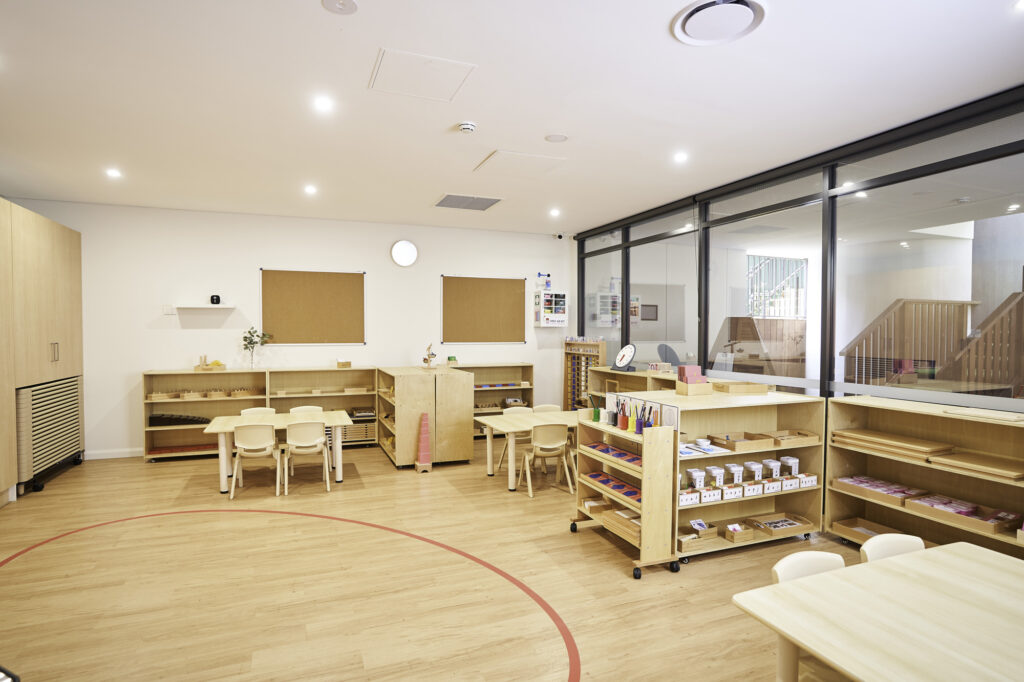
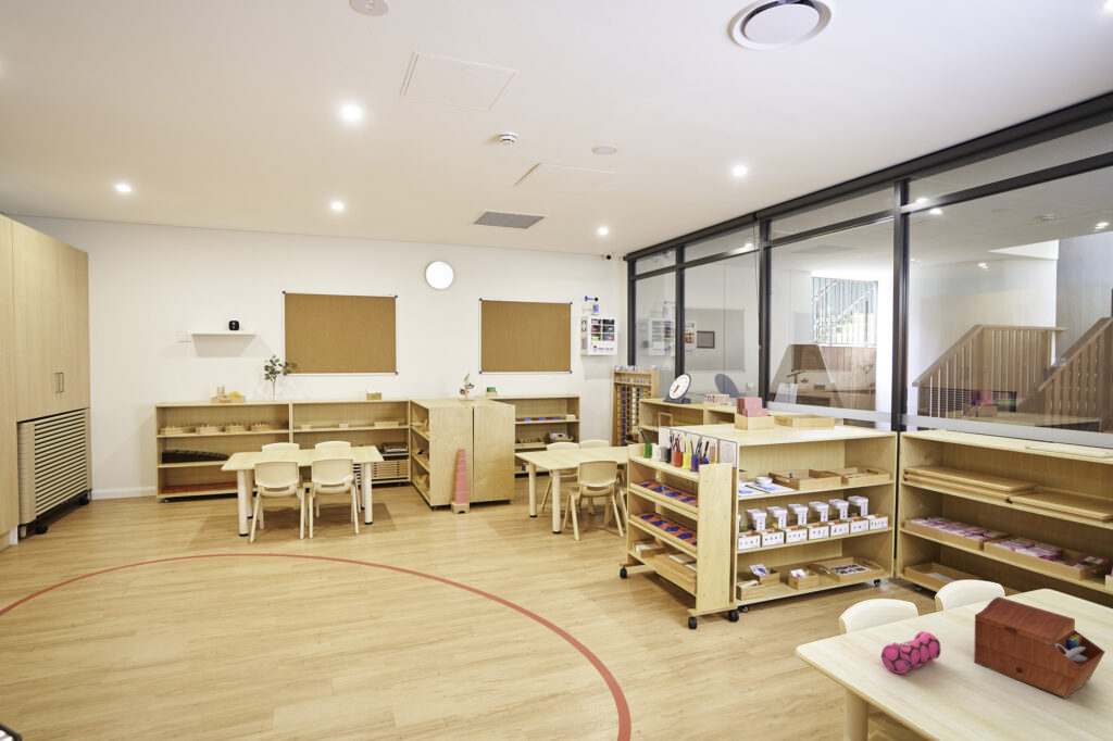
+ sewing box [973,595,1106,700]
+ pencil case [880,631,942,675]
